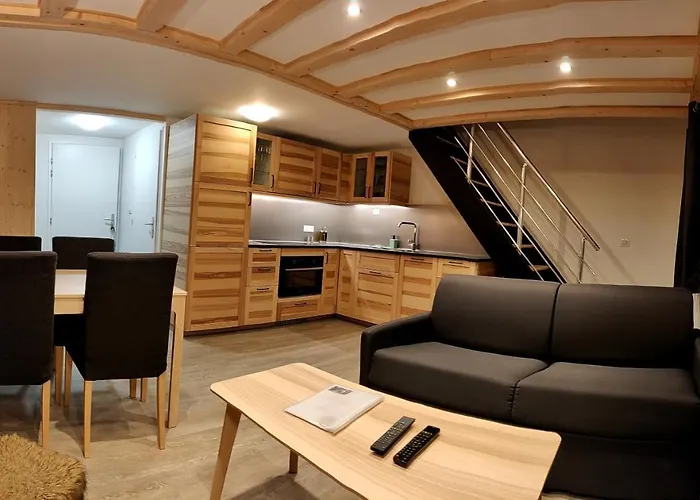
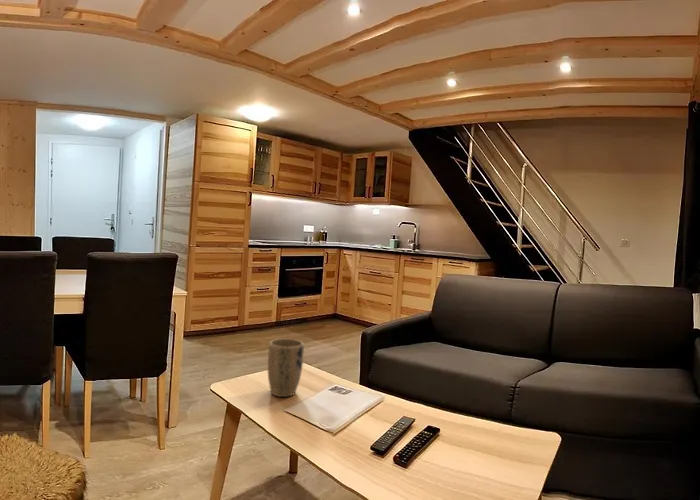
+ plant pot [267,338,305,398]
